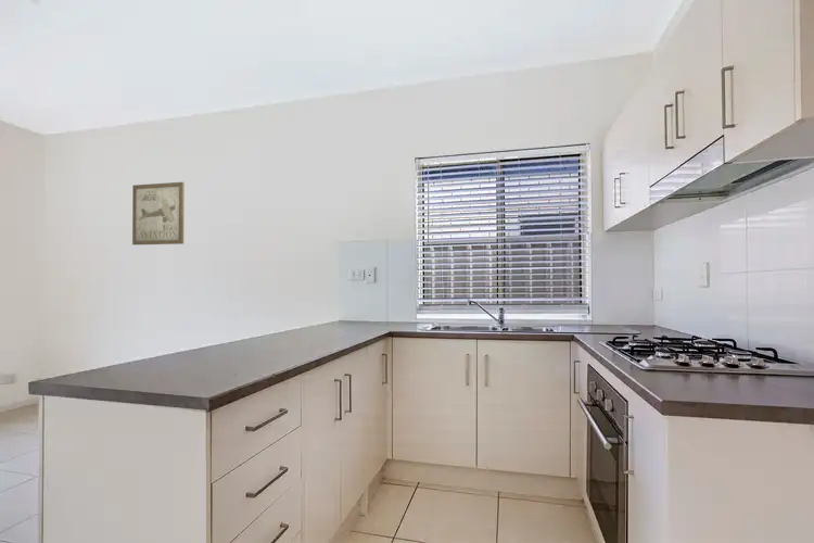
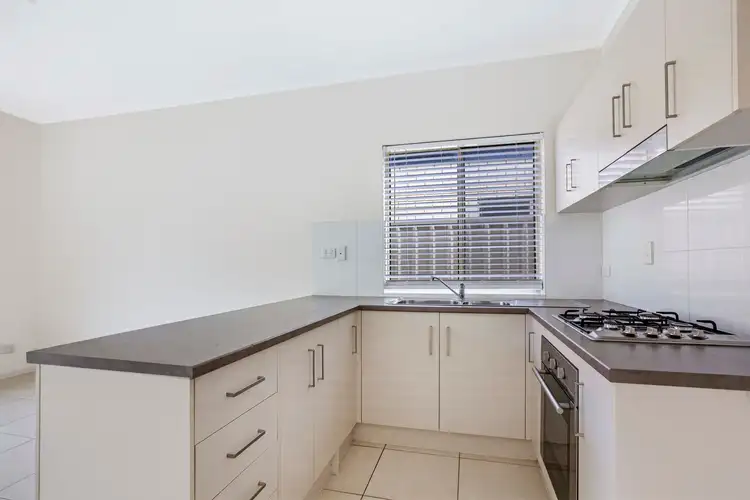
- wall art [131,181,186,245]
